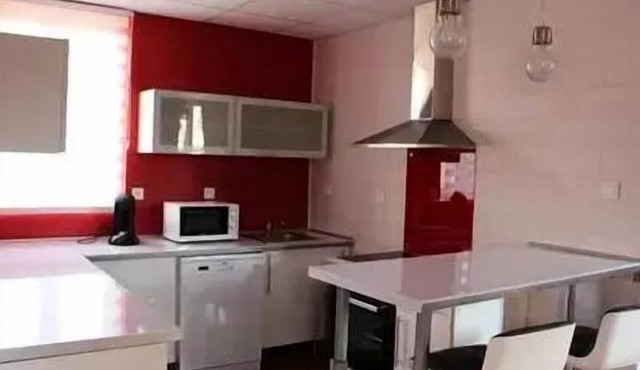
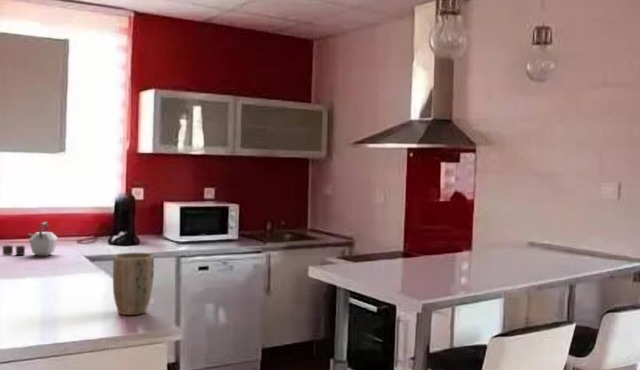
+ kettle [2,221,59,257]
+ plant pot [112,252,155,316]
